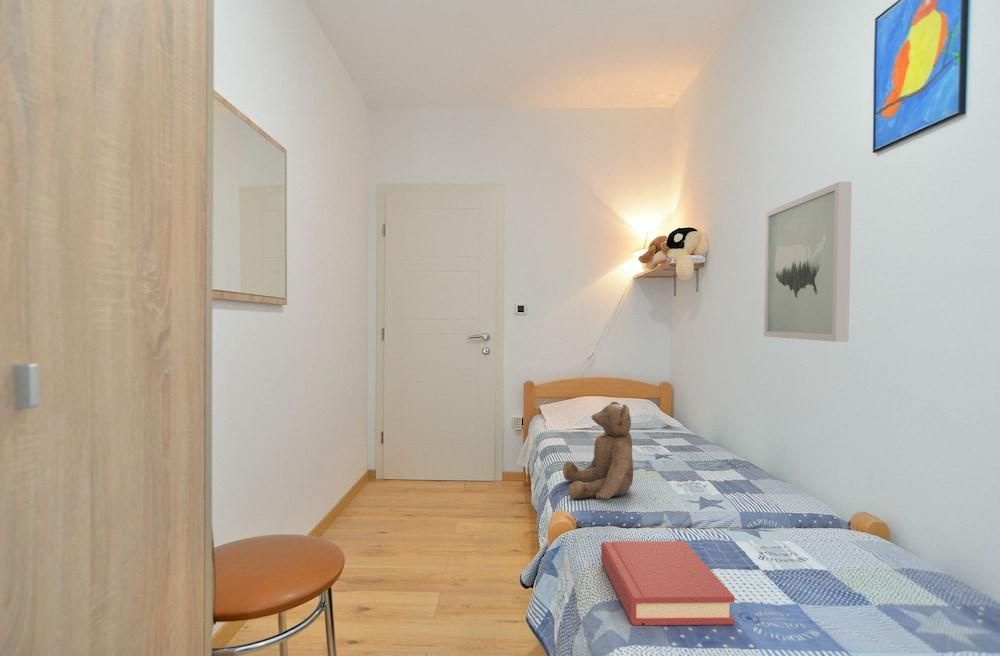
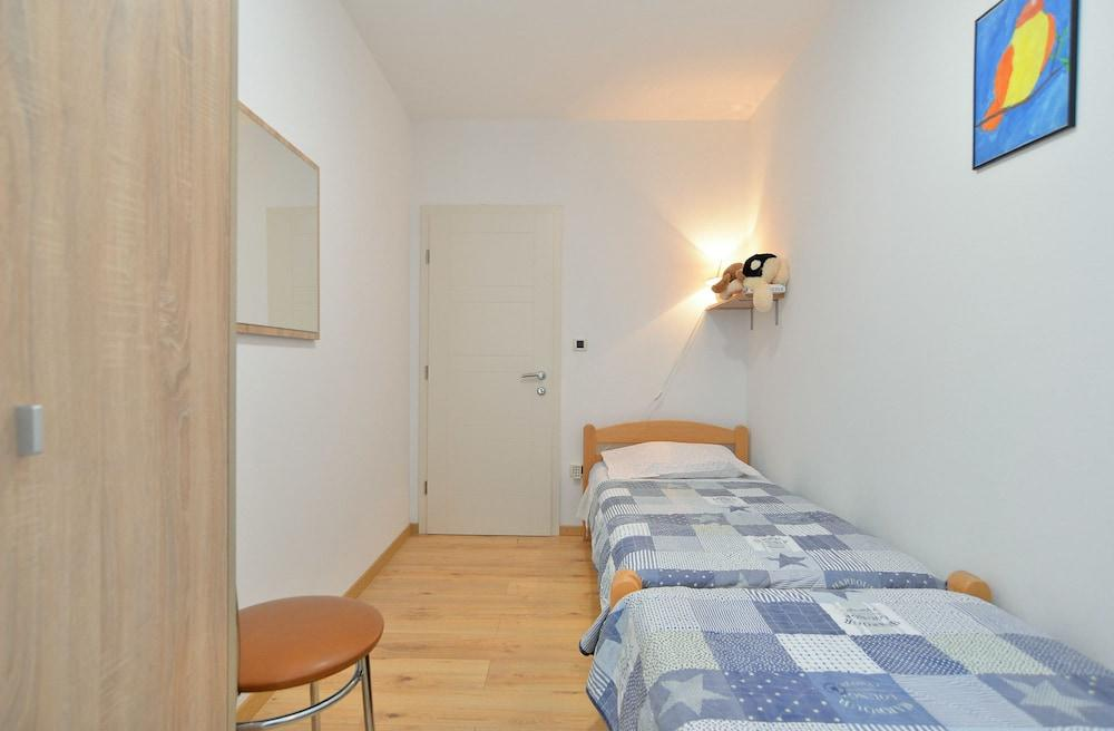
- hardback book [600,540,736,626]
- teddy bear [562,401,634,500]
- wall art [763,181,853,343]
